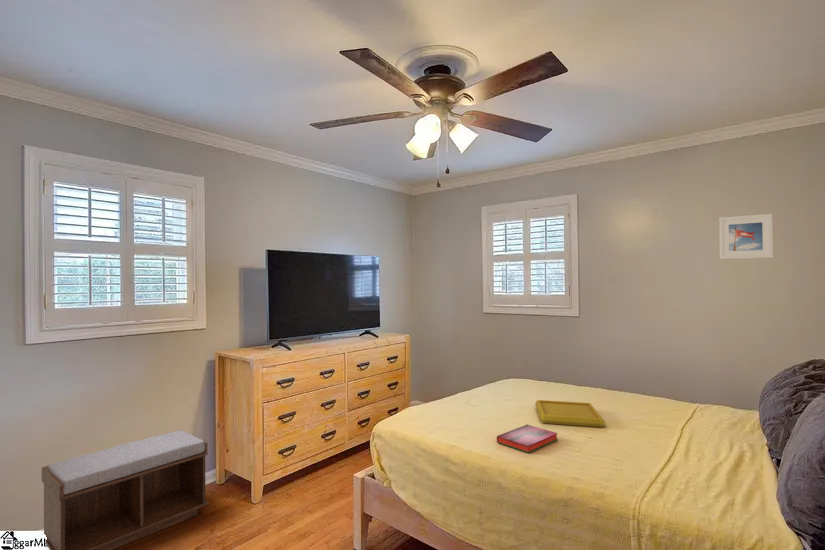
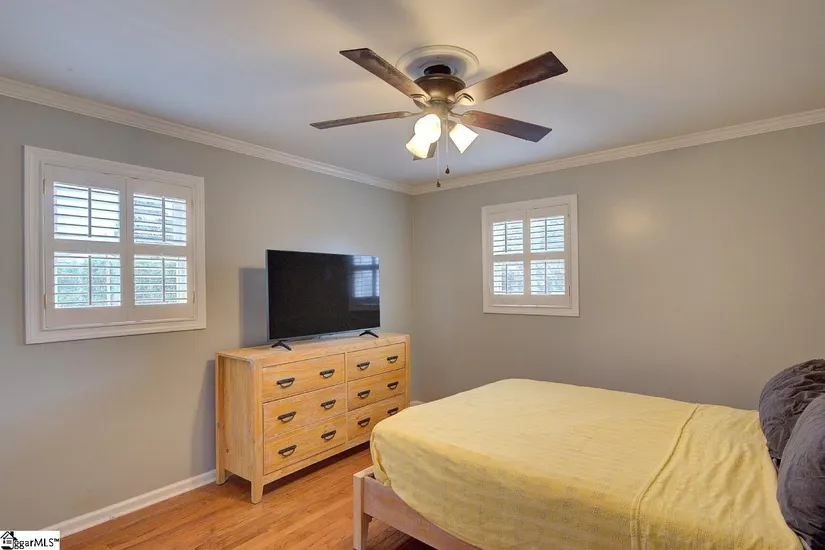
- serving tray [534,399,606,428]
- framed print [718,213,774,260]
- hardback book [496,423,559,454]
- bench [41,429,209,550]
